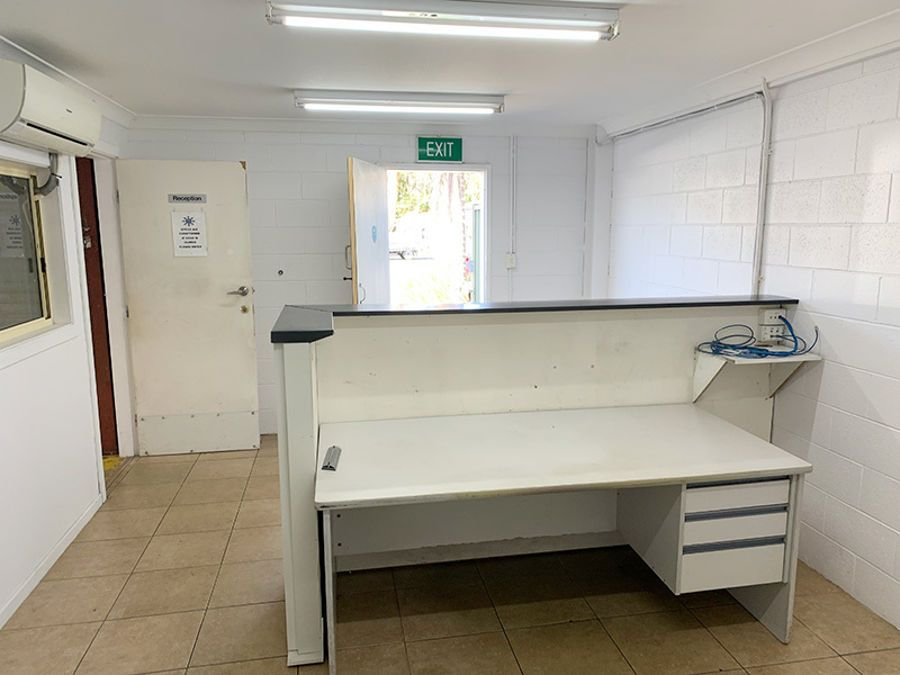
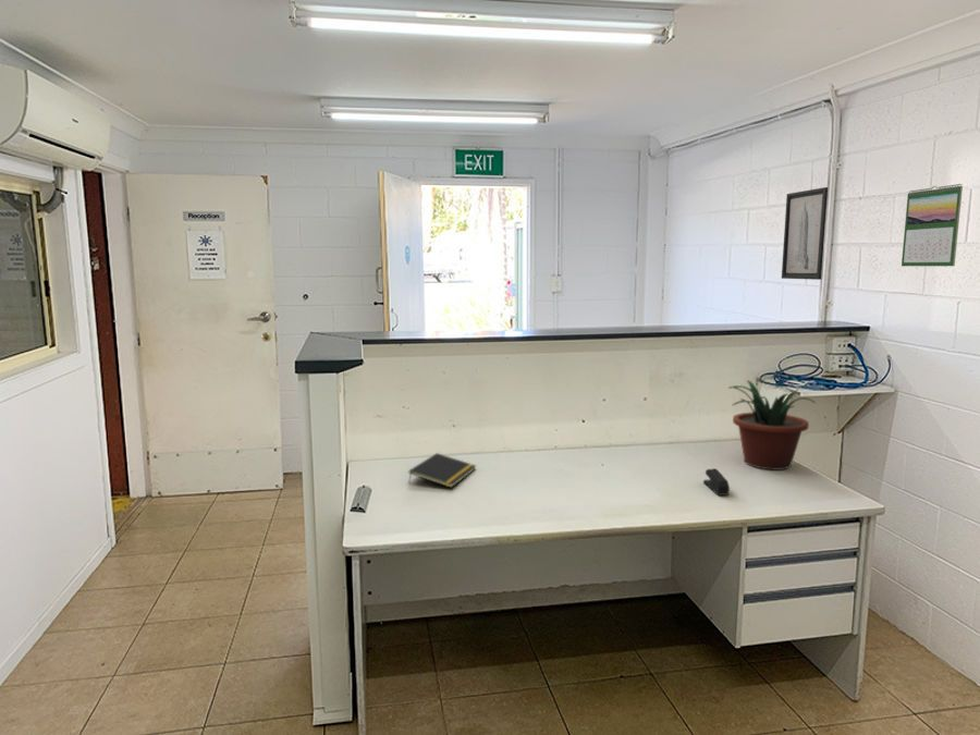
+ potted plant [727,379,817,470]
+ wall art [781,186,829,281]
+ stapler [702,468,731,497]
+ calendar [901,183,964,267]
+ notepad [407,452,477,489]
